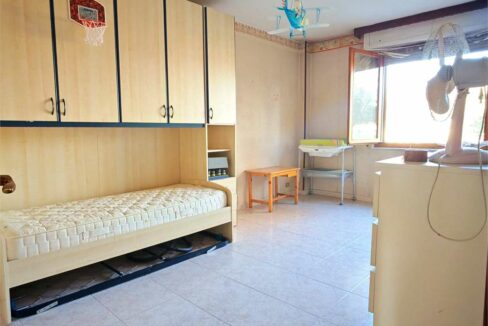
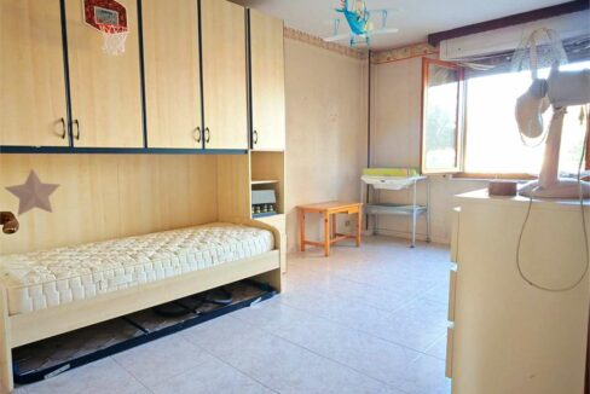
+ decorative star [2,167,62,218]
